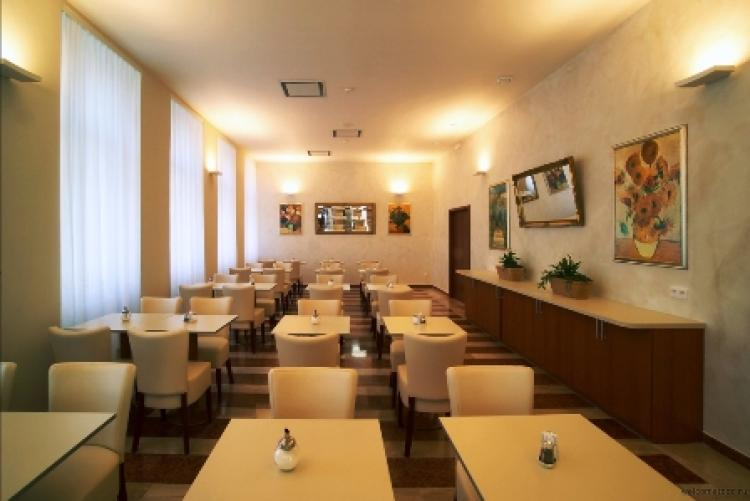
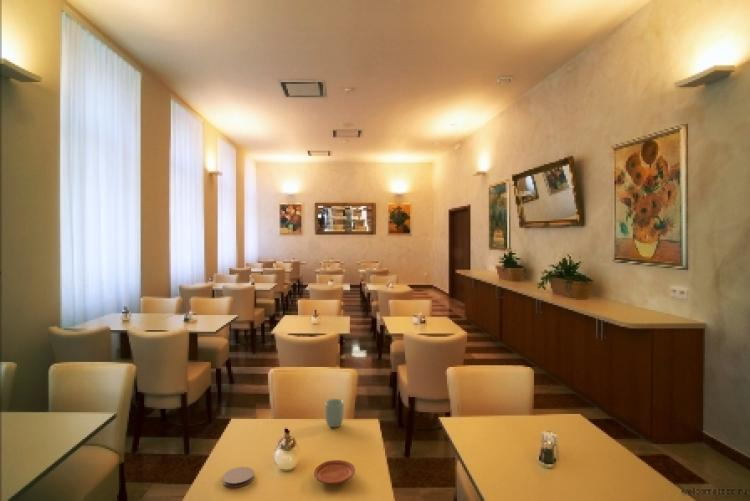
+ cup [324,398,345,428]
+ coaster [222,466,255,488]
+ plate [313,459,356,485]
